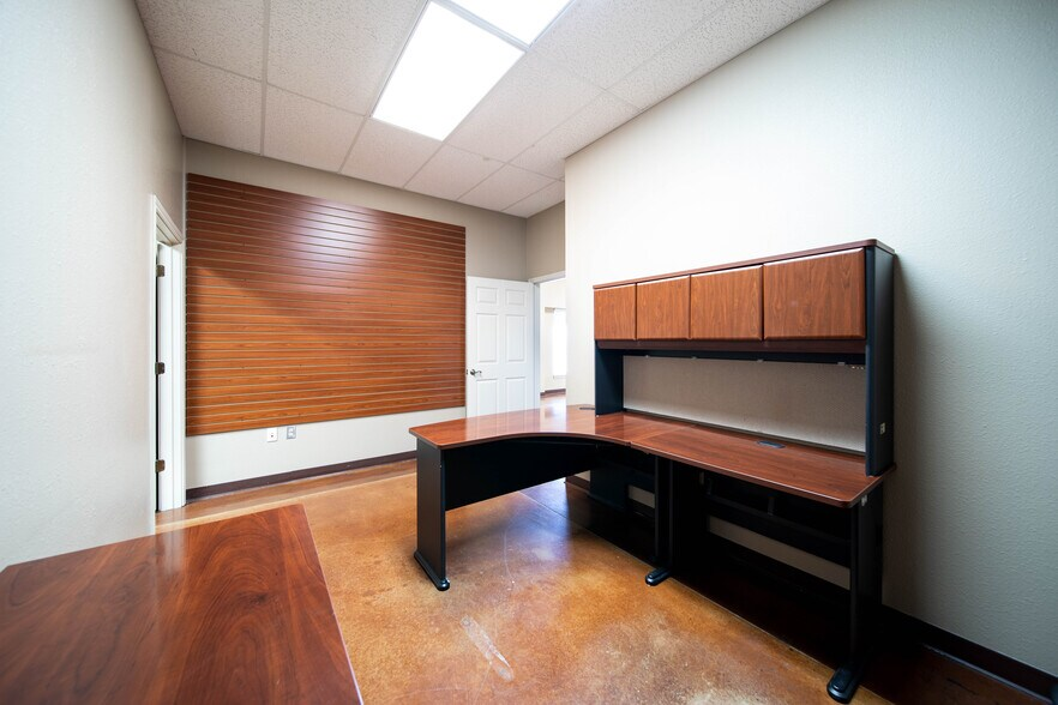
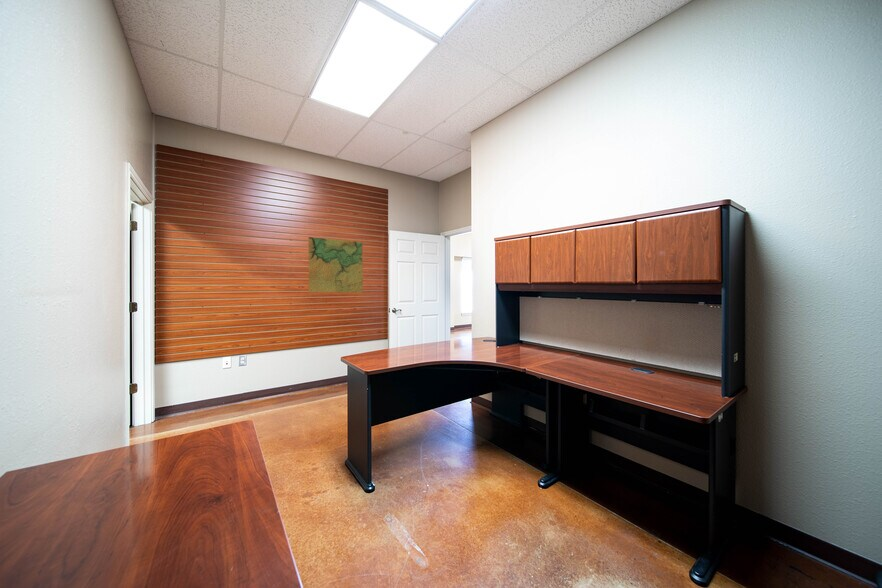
+ map [308,236,364,294]
